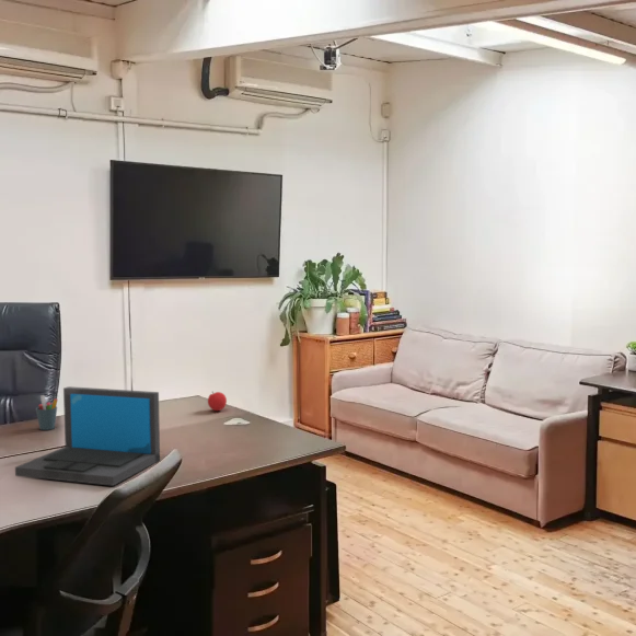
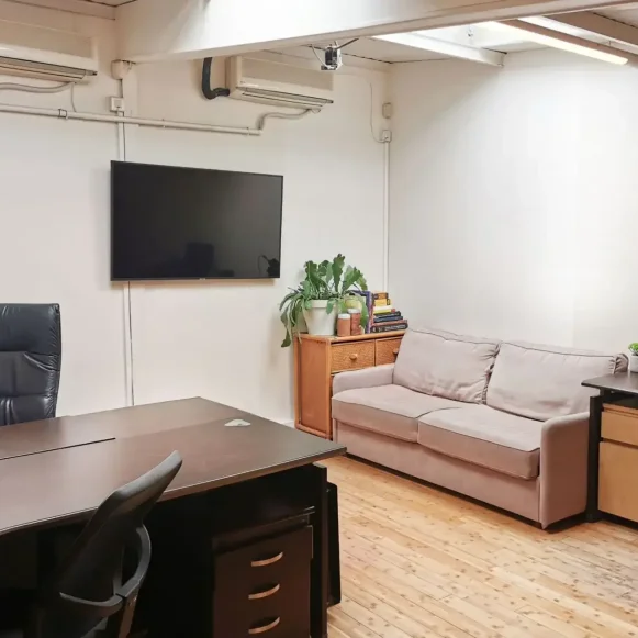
- laptop [14,385,161,487]
- pen holder [35,394,59,431]
- fruit [207,391,228,412]
